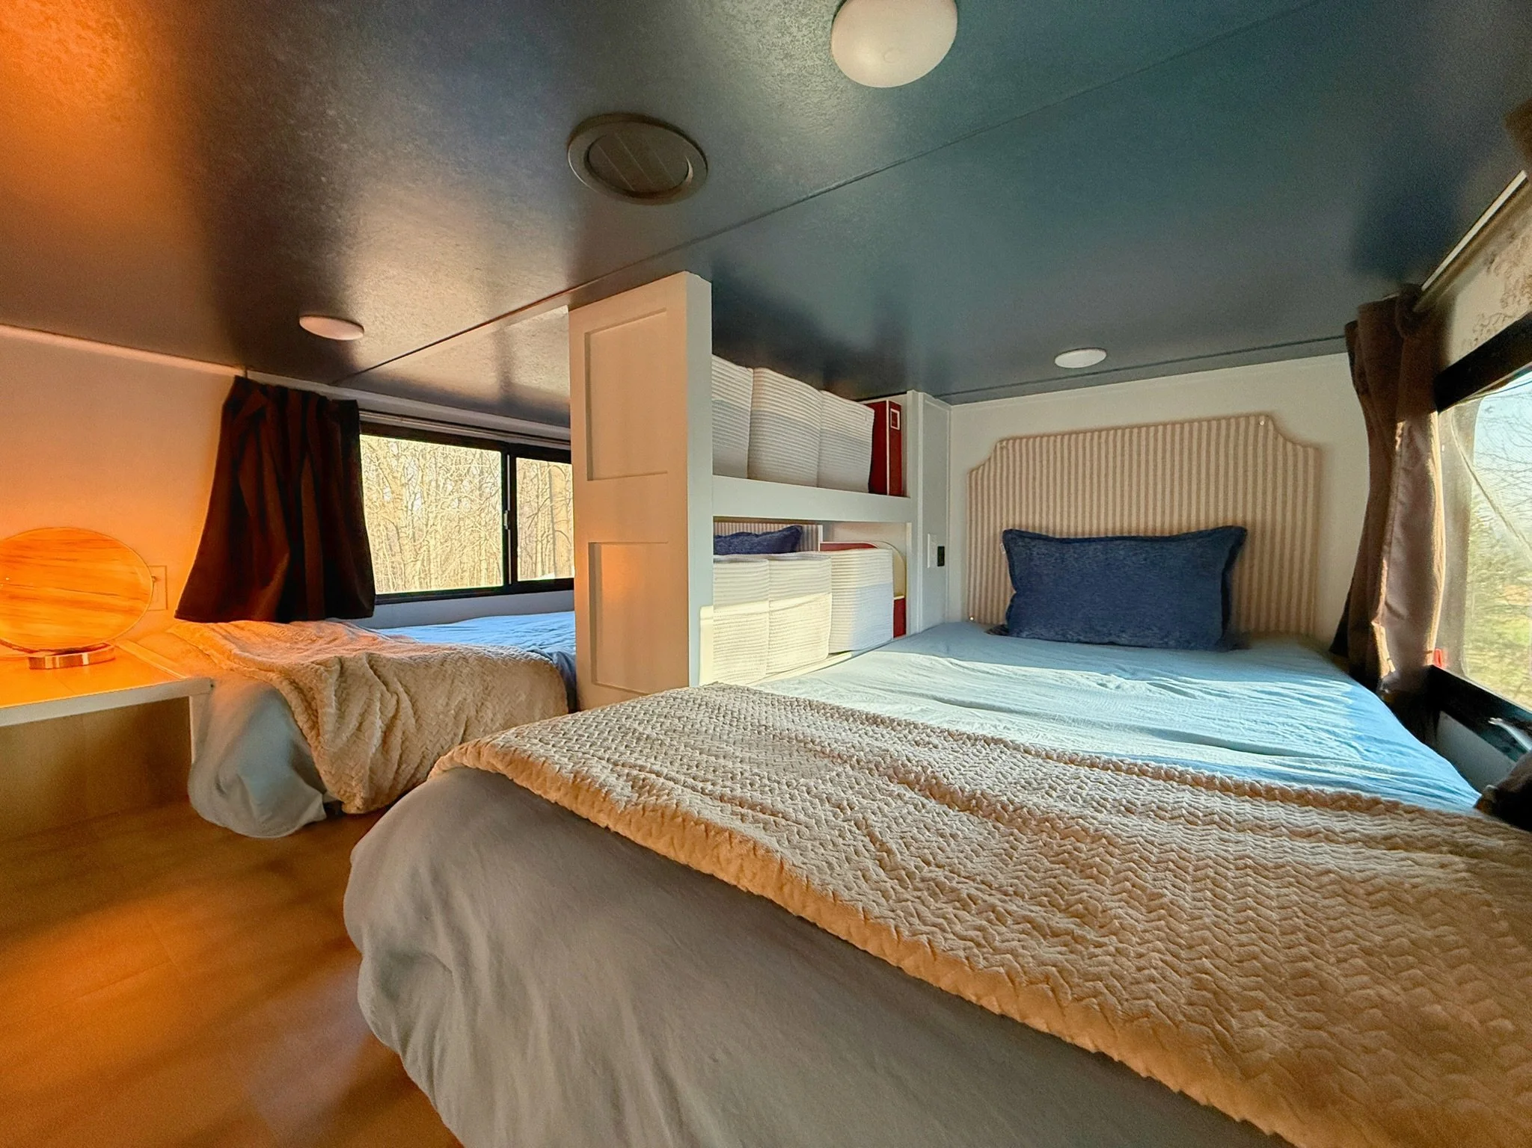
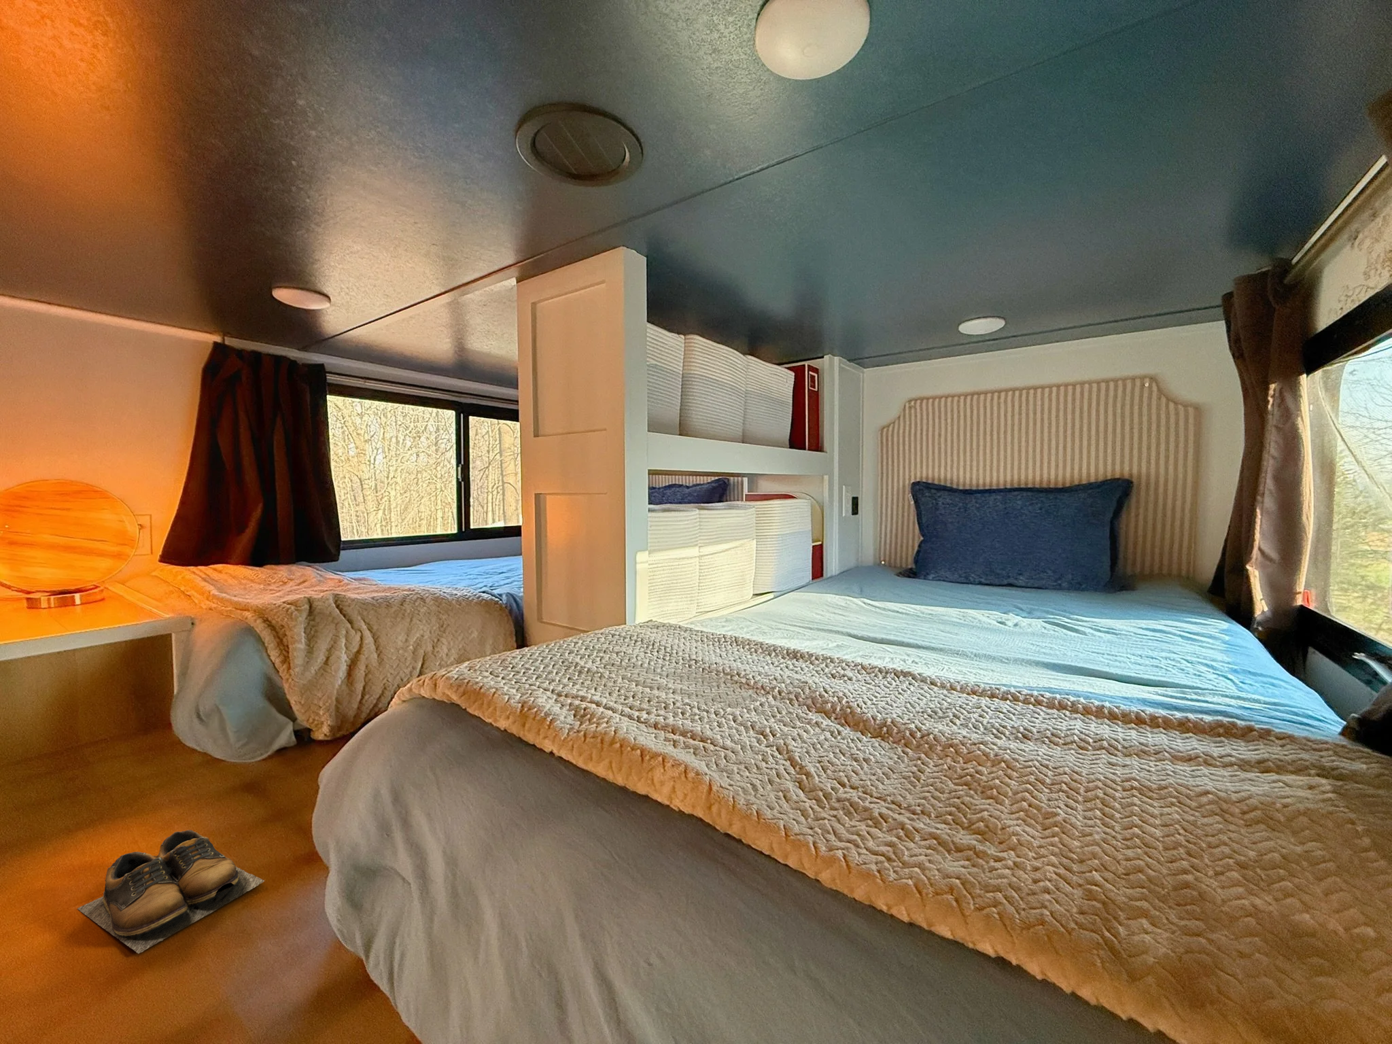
+ shoes [77,829,265,954]
